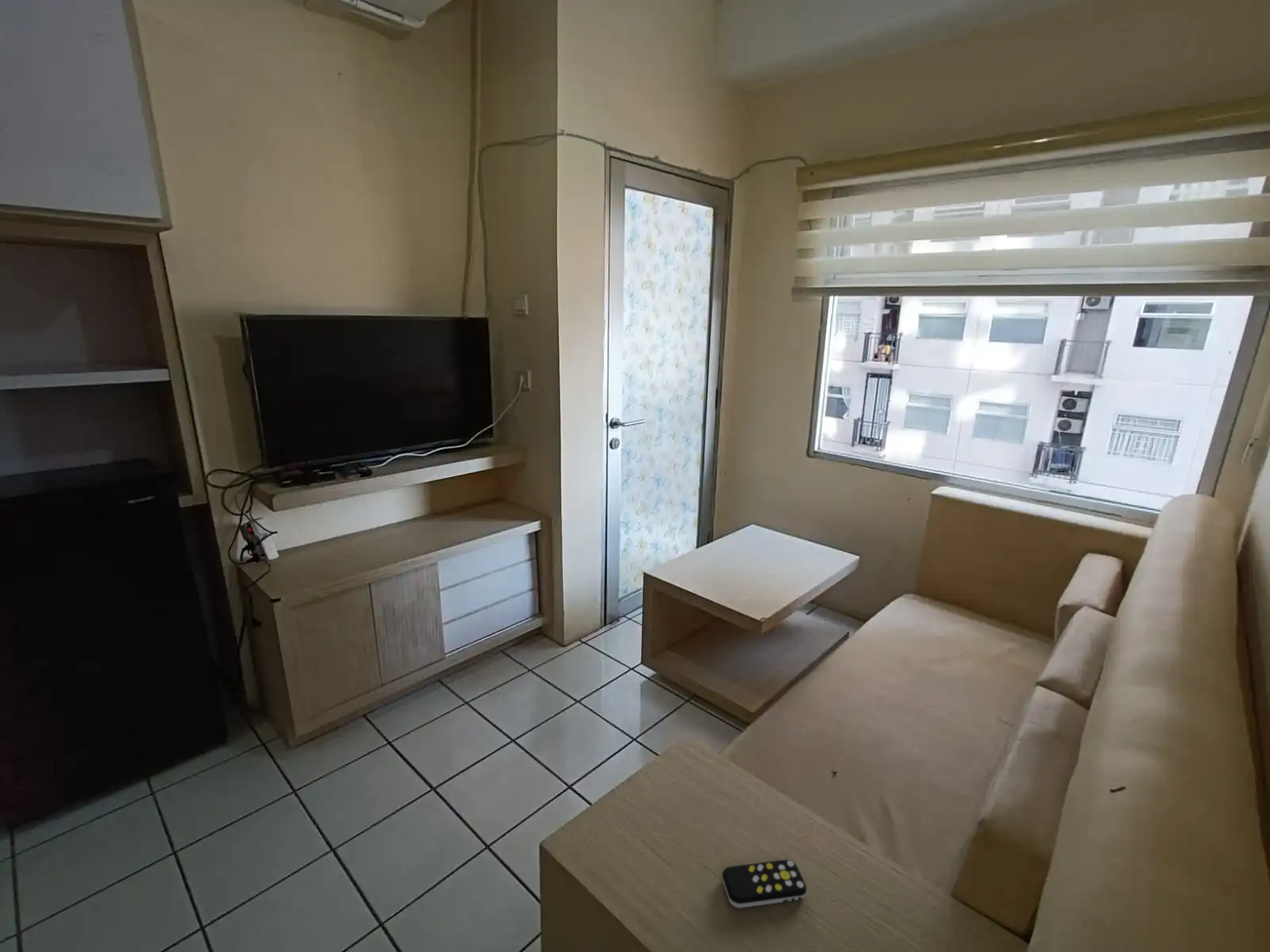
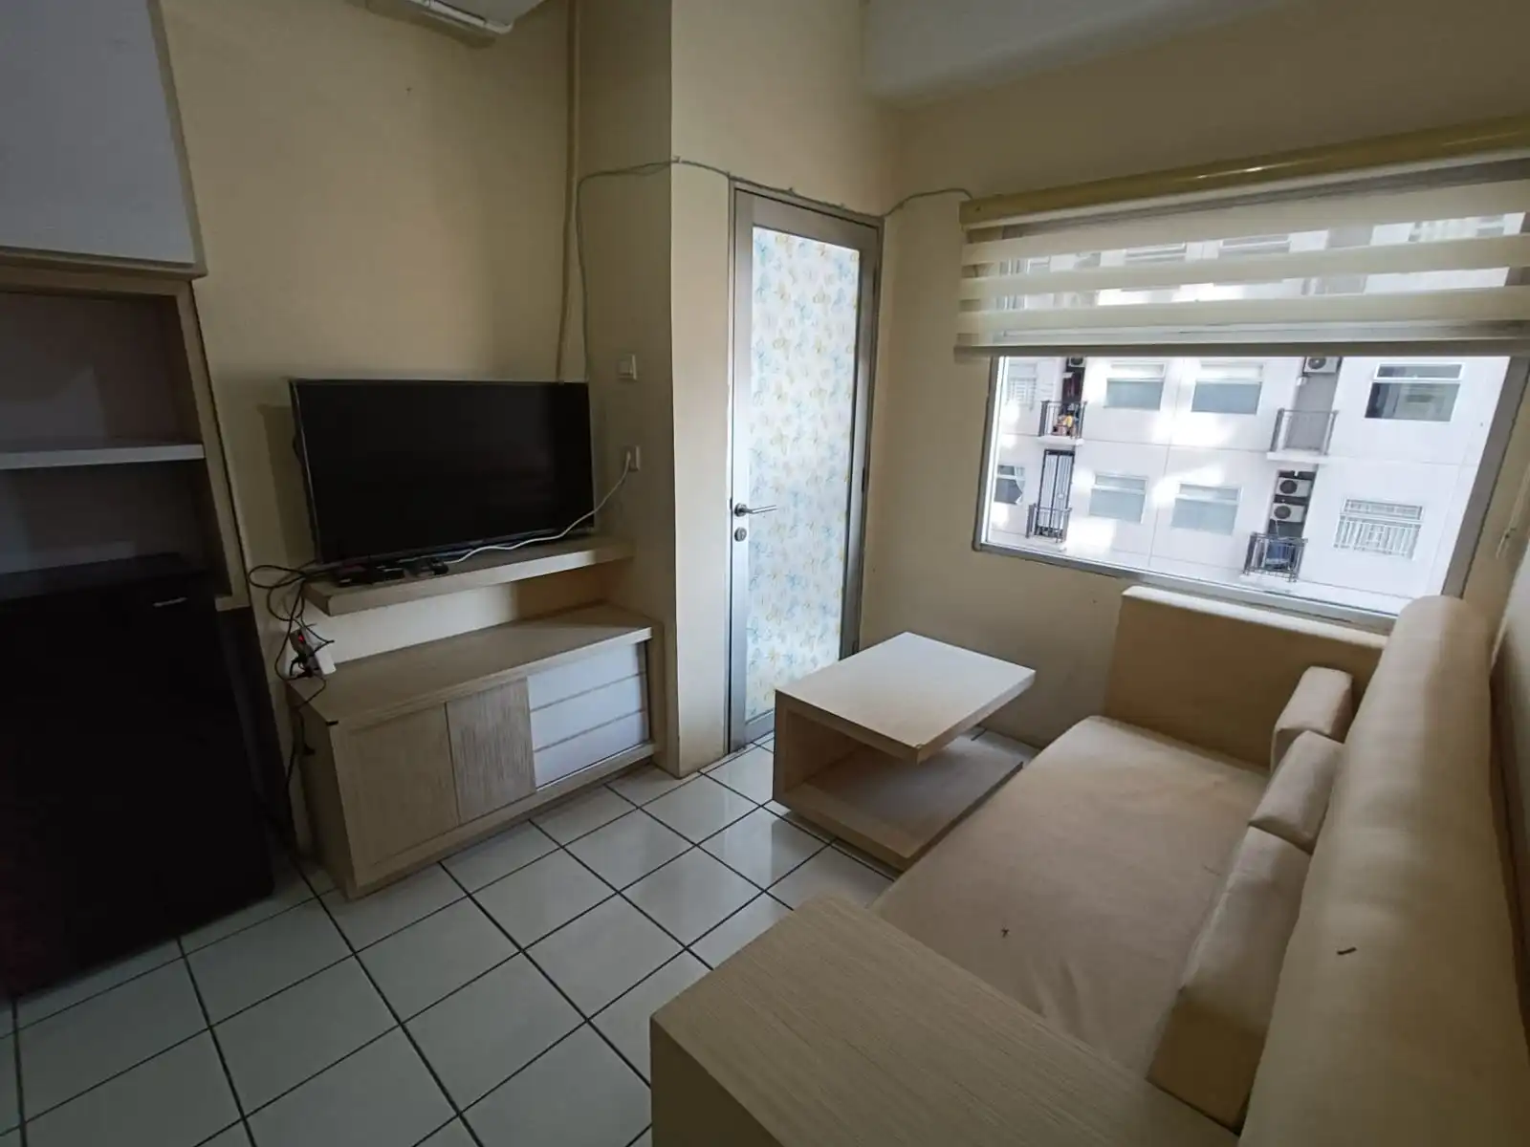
- remote control [722,859,807,908]
